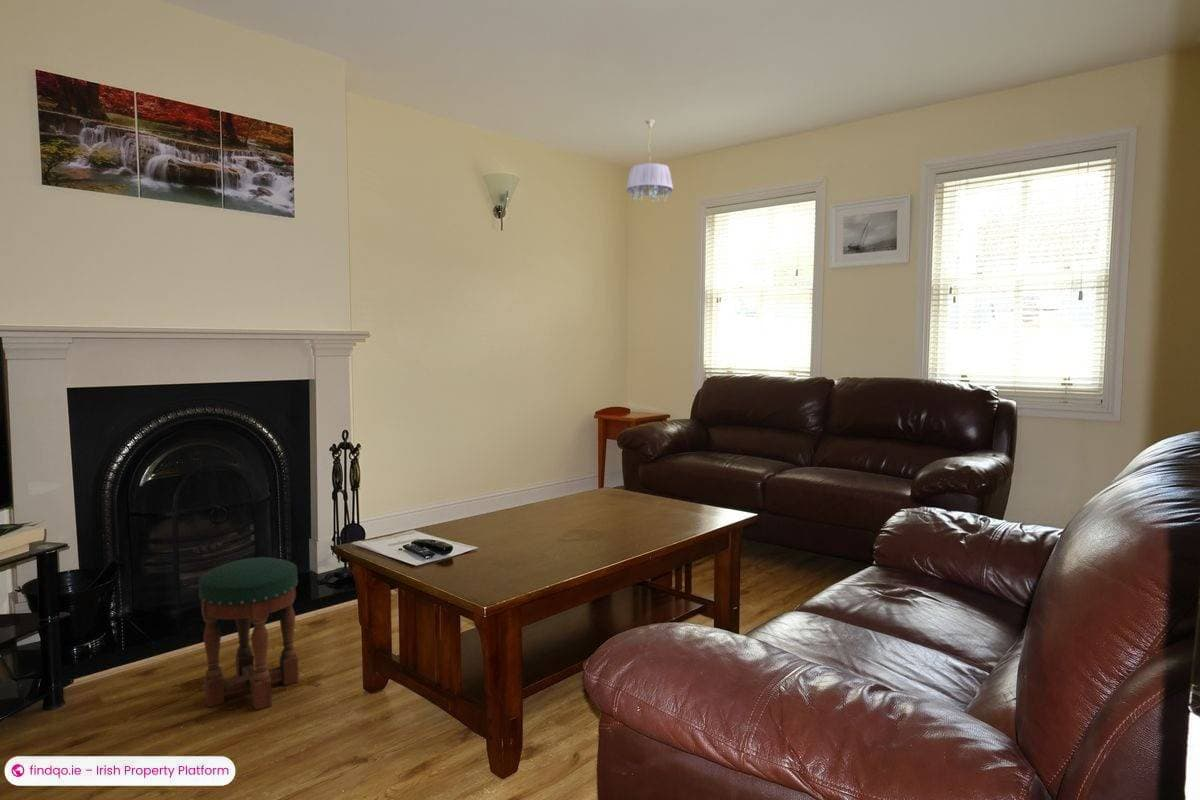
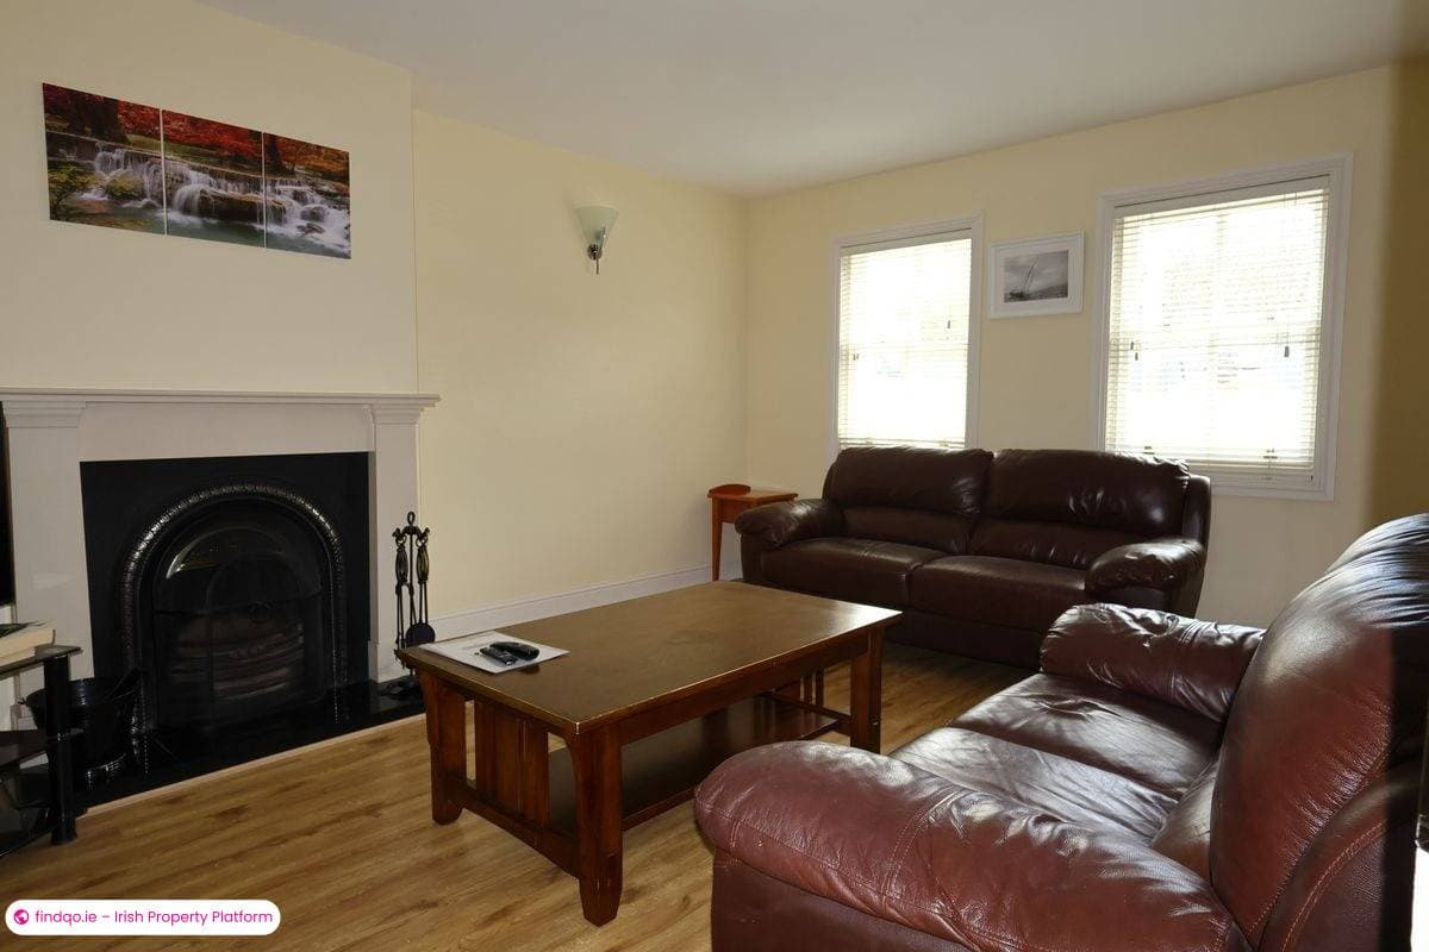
- stool [198,556,300,711]
- ceiling light fixture [626,118,674,203]
